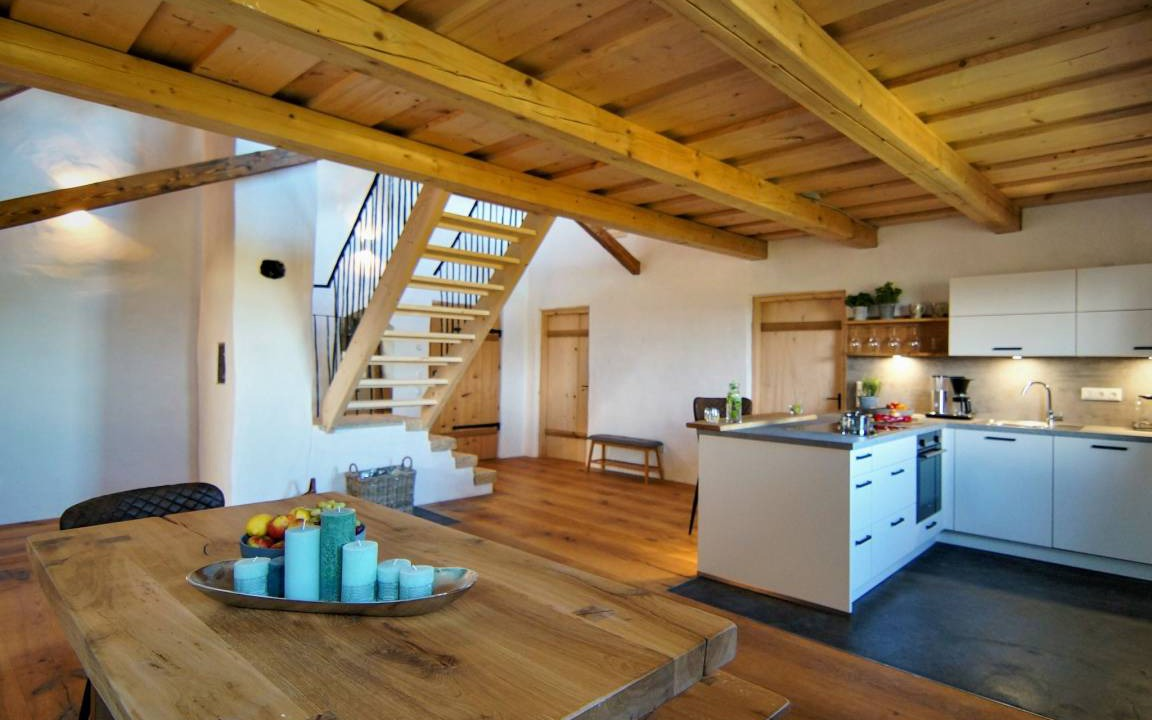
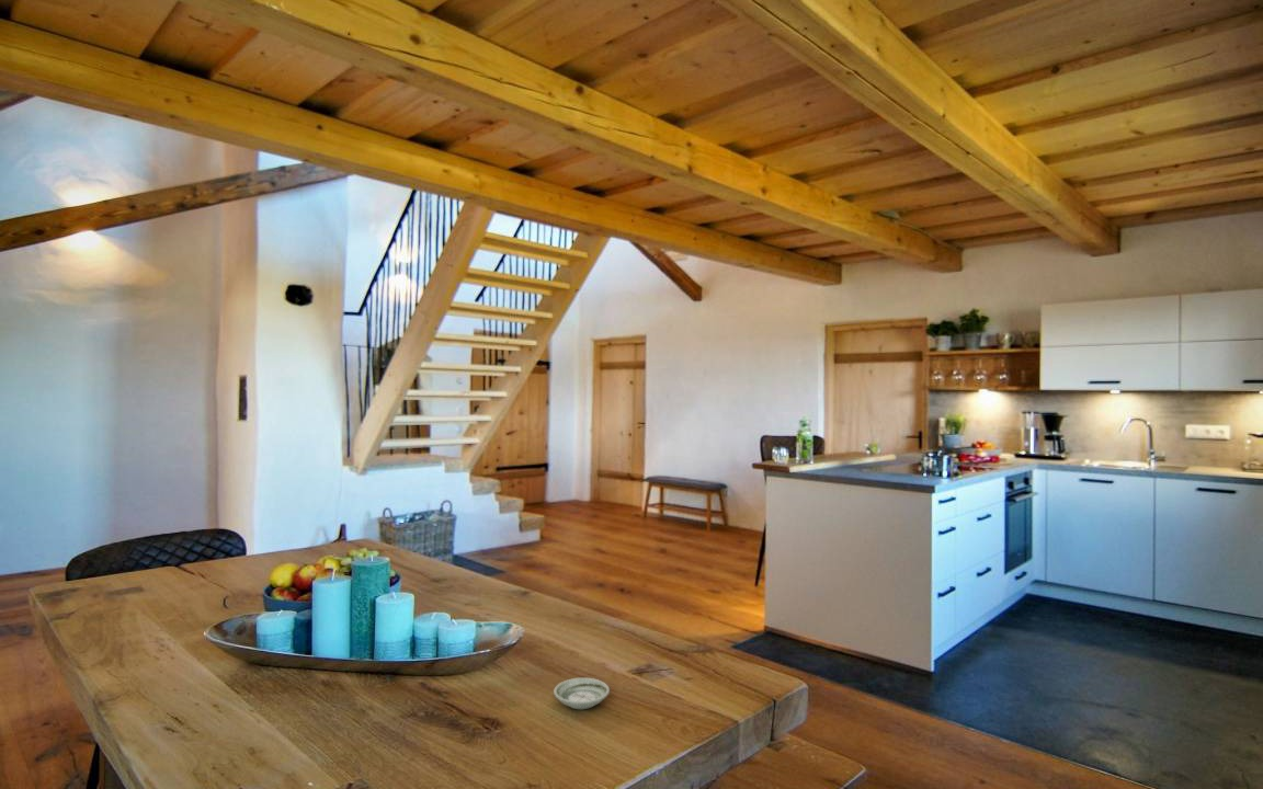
+ saucer [553,677,611,710]
